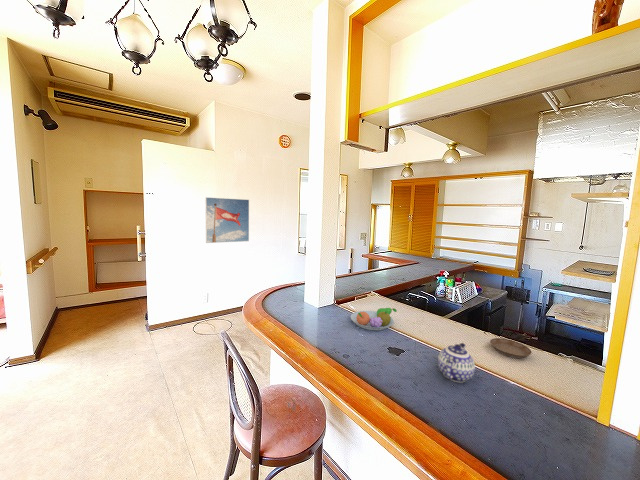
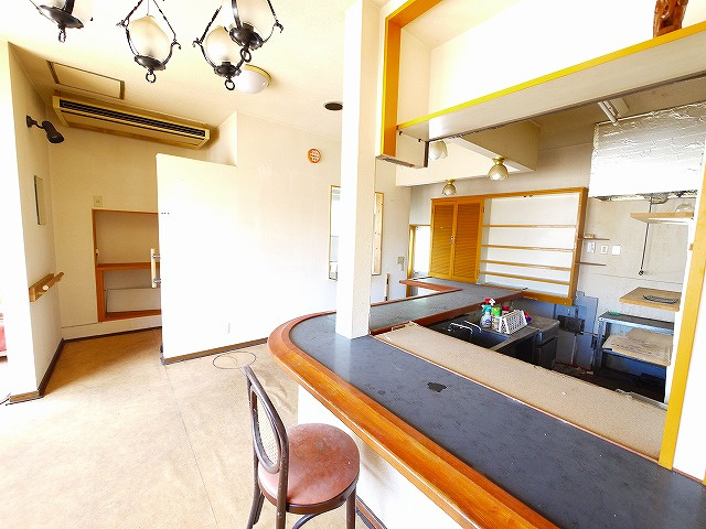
- teapot [437,342,476,383]
- fruit bowl [350,307,398,331]
- saucer [489,337,533,359]
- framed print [204,196,250,244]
